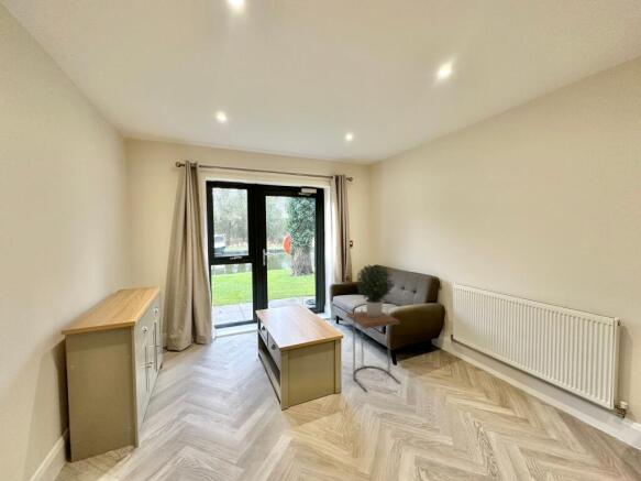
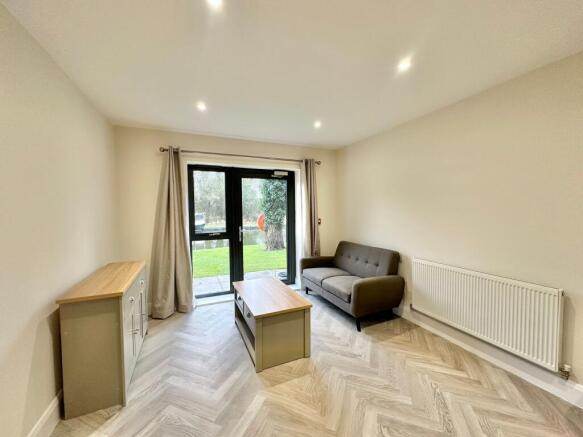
- side table [345,308,401,393]
- potted plant [355,263,395,318]
